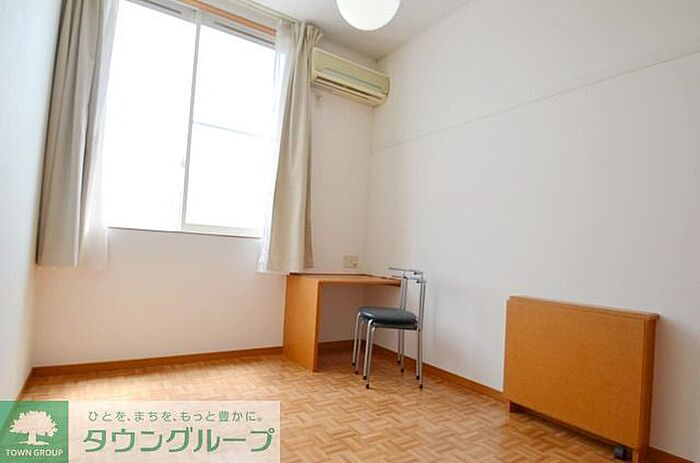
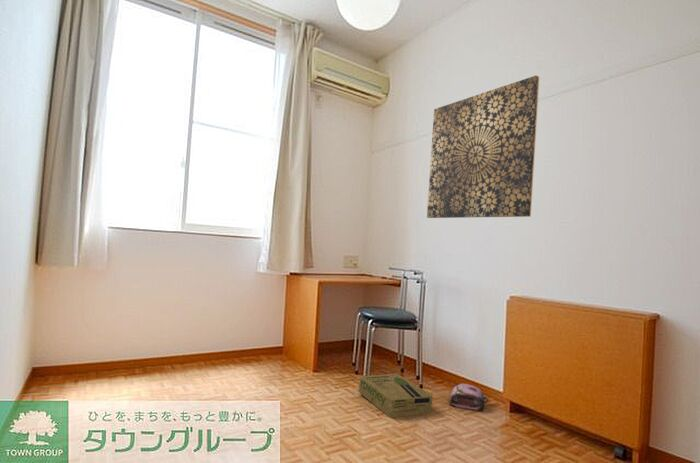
+ cardboard box [358,373,434,419]
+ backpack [449,382,488,413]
+ wall art [426,75,540,219]
